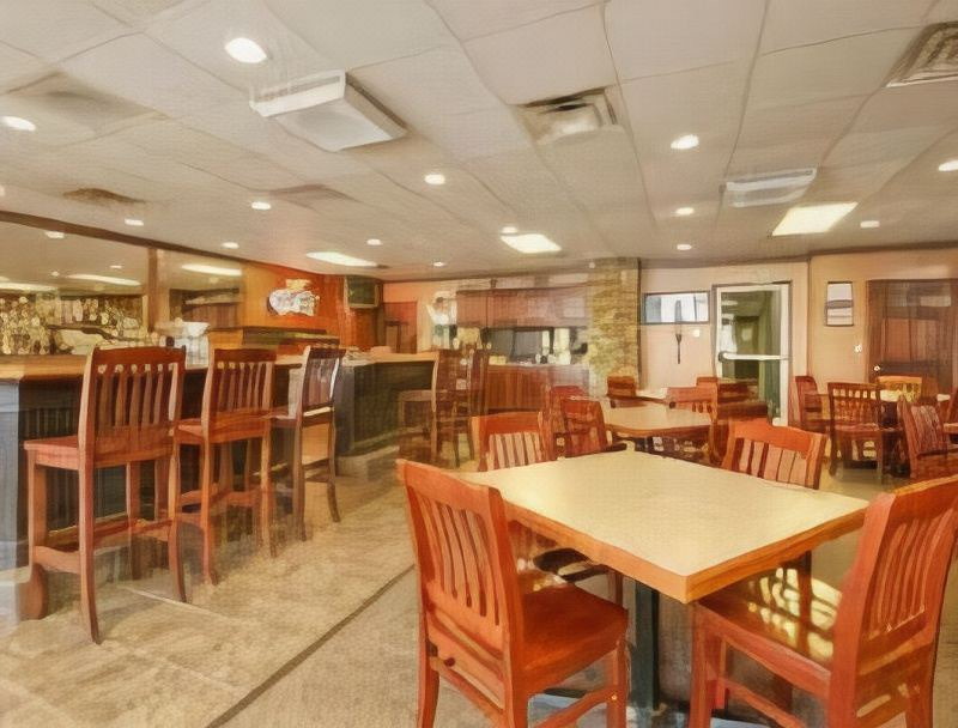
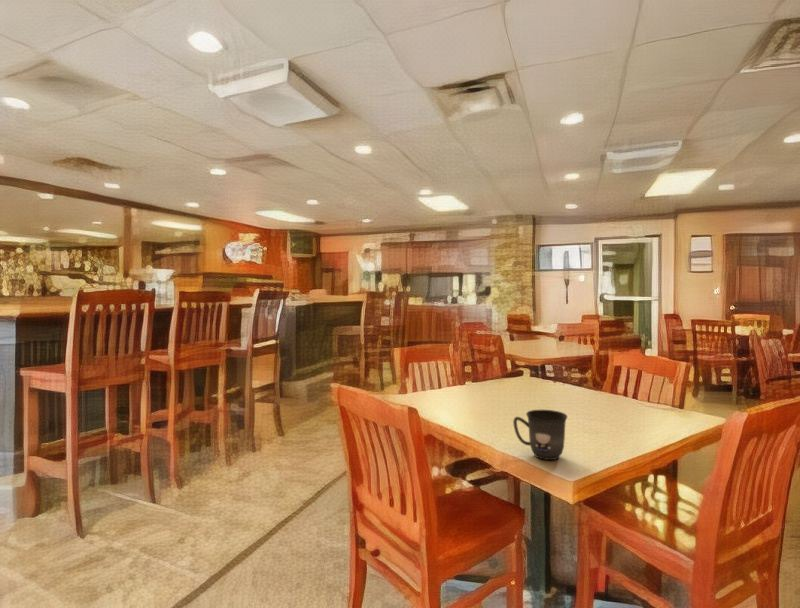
+ mug [512,409,568,461]
